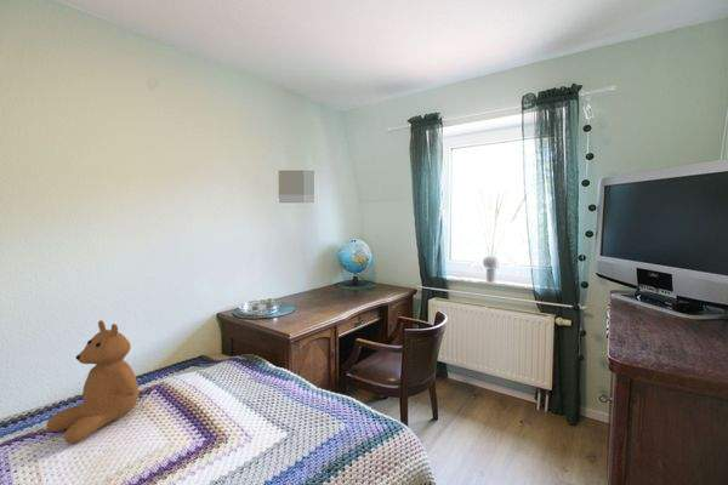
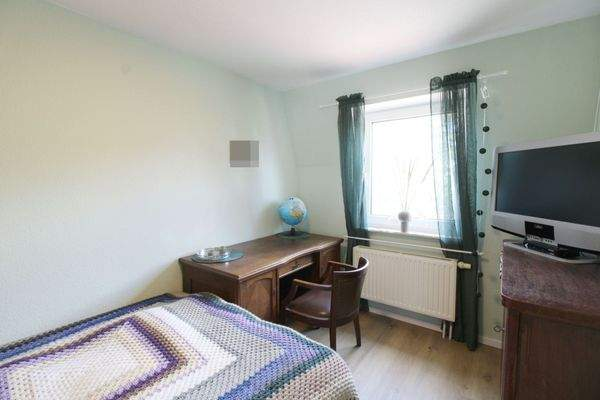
- teddy bear [46,319,140,445]
